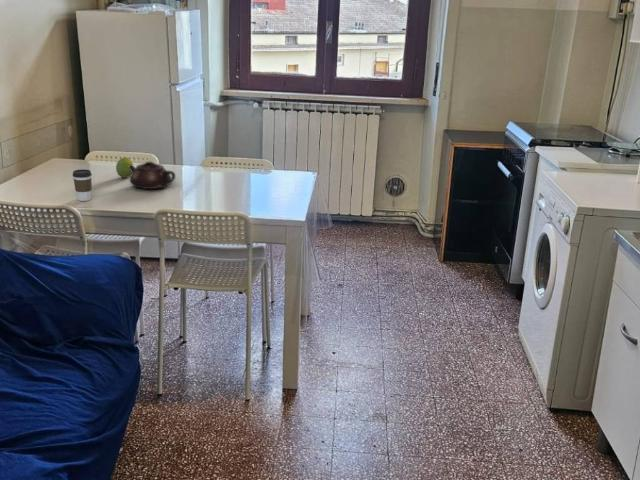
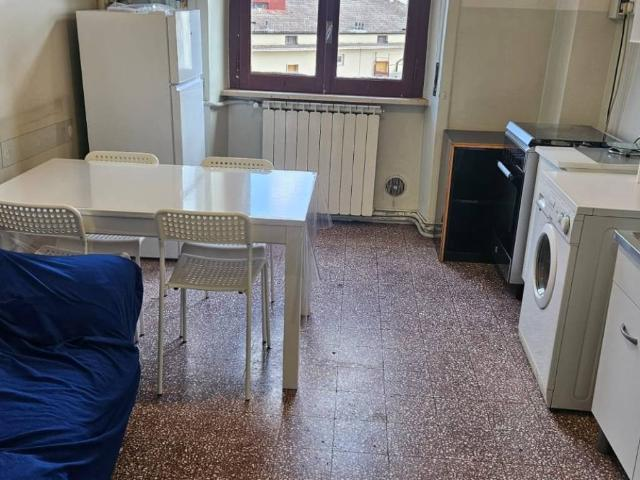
- coffee cup [72,168,93,202]
- fruit [115,156,134,179]
- teapot [128,161,176,190]
